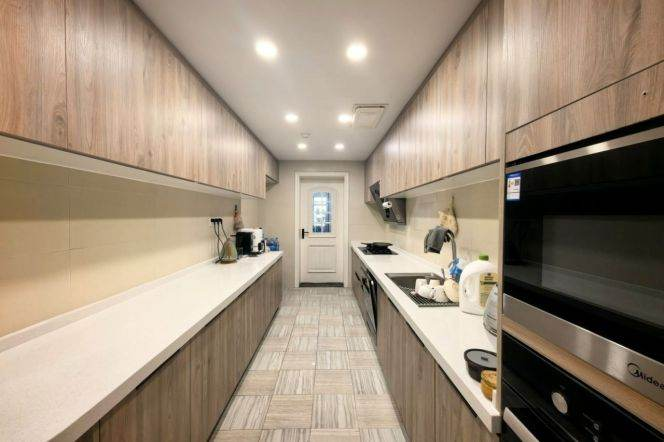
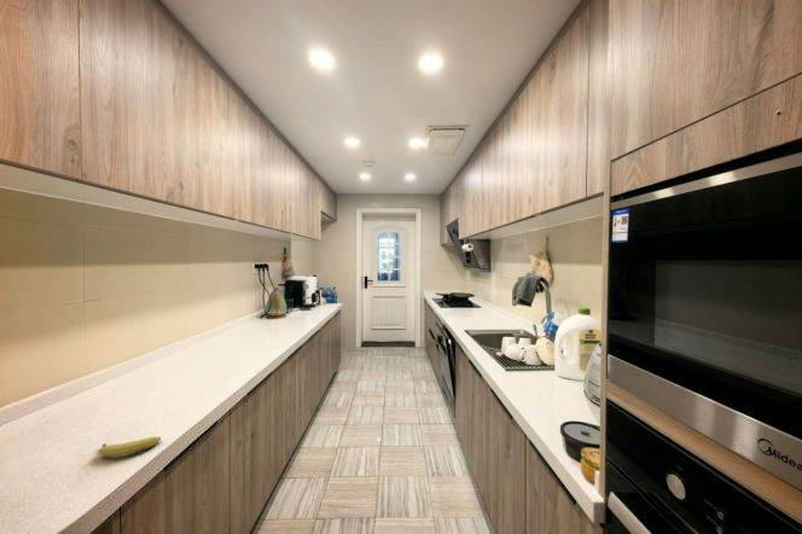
+ fruit [98,436,162,458]
